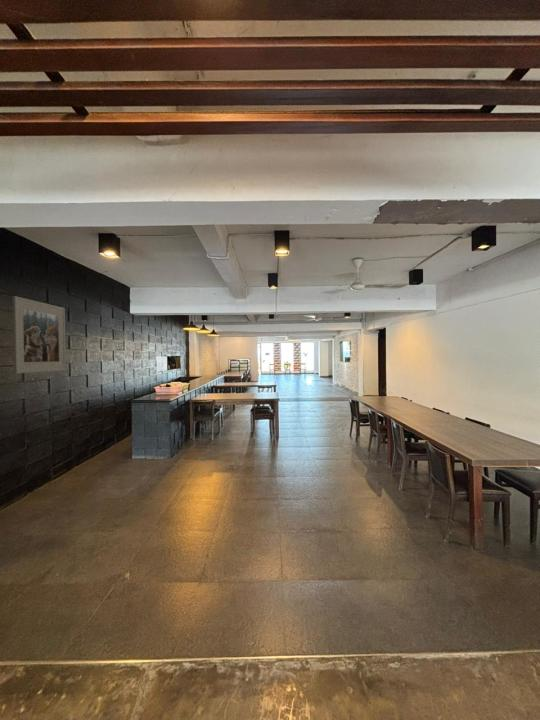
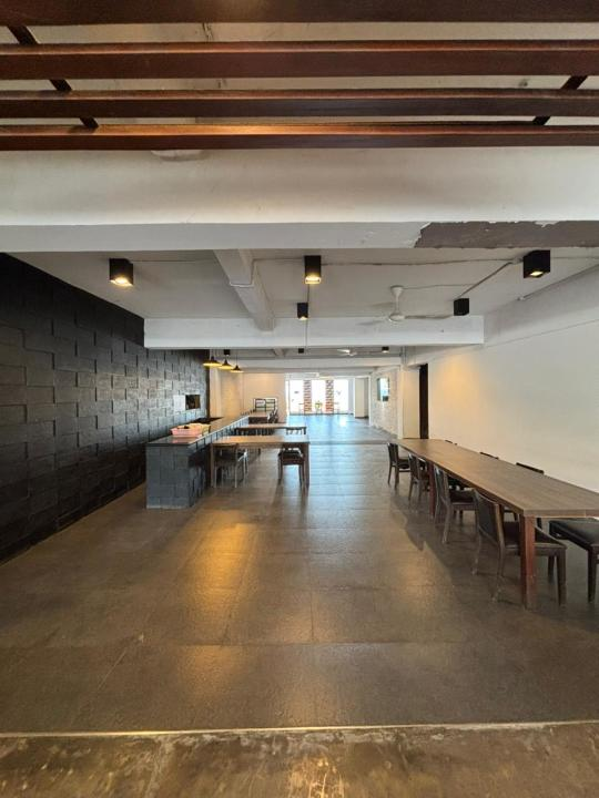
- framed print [12,295,67,375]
